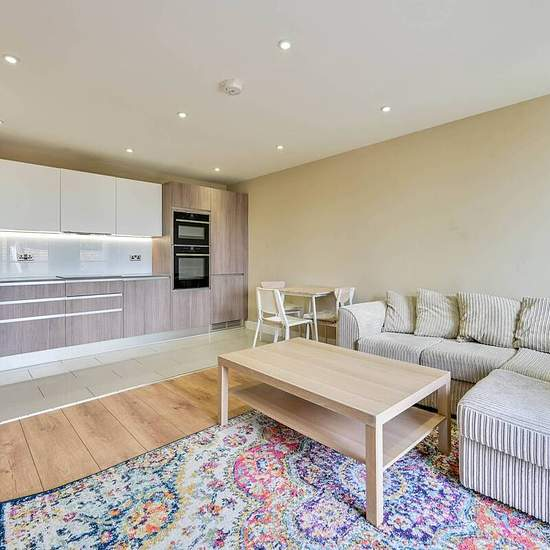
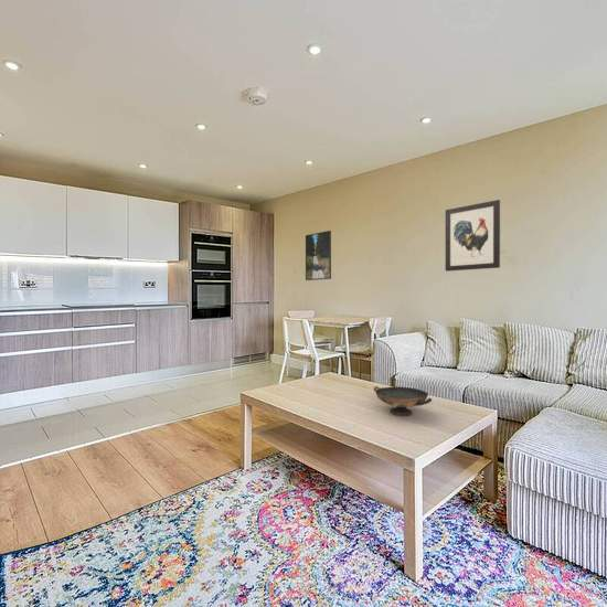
+ decorative bowl [373,385,433,417]
+ wall art [445,199,501,273]
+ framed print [305,230,332,281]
